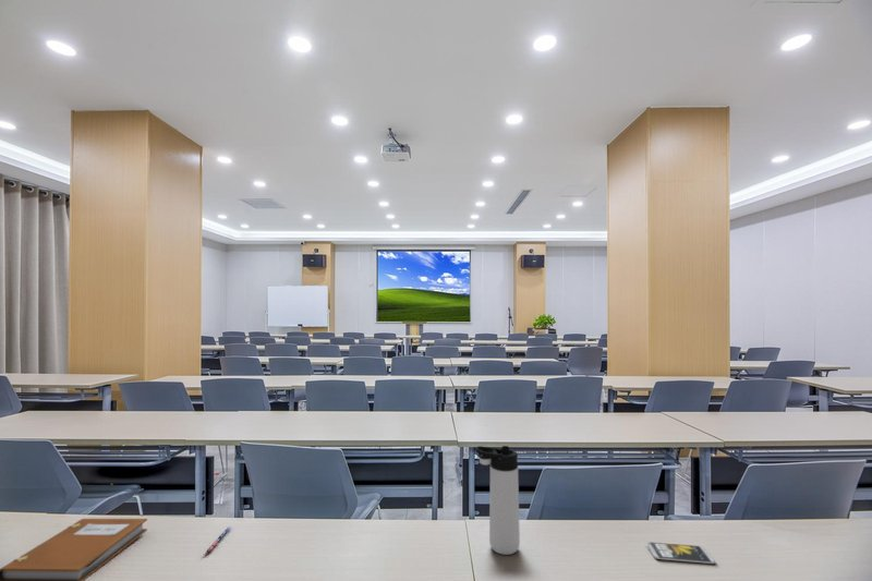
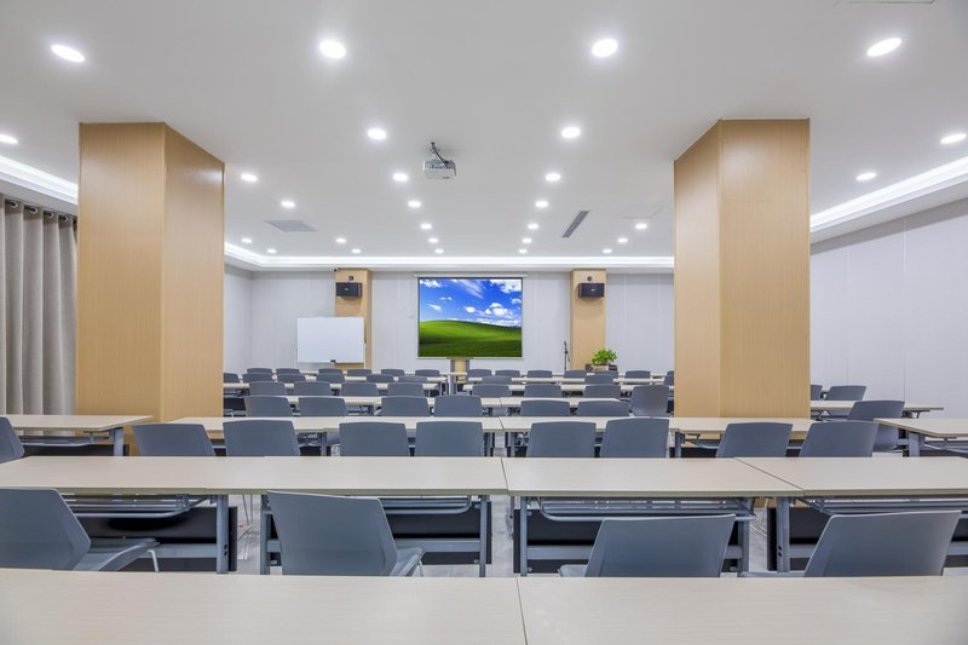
- notebook [0,518,148,581]
- thermos bottle [474,445,521,556]
- pen [205,525,232,555]
- smartphone [646,541,716,565]
